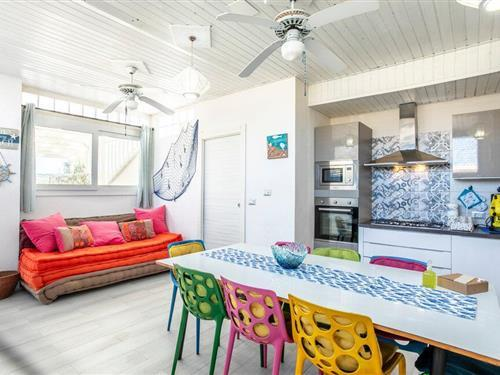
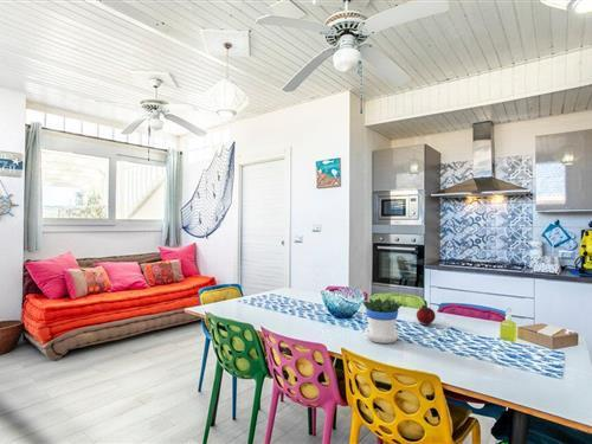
+ fruit [416,304,437,326]
+ flowerpot [361,297,403,345]
